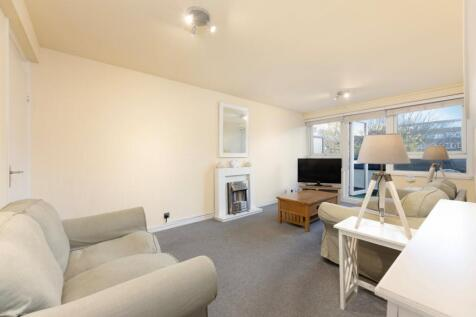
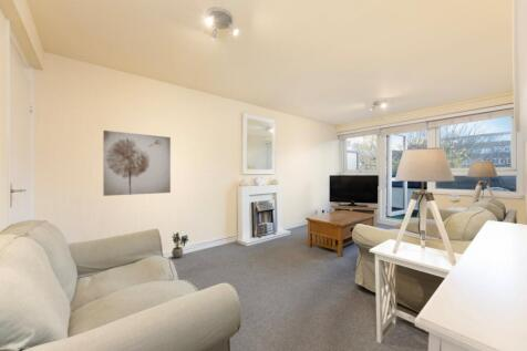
+ potted plant [170,231,190,259]
+ wall art [102,130,172,197]
